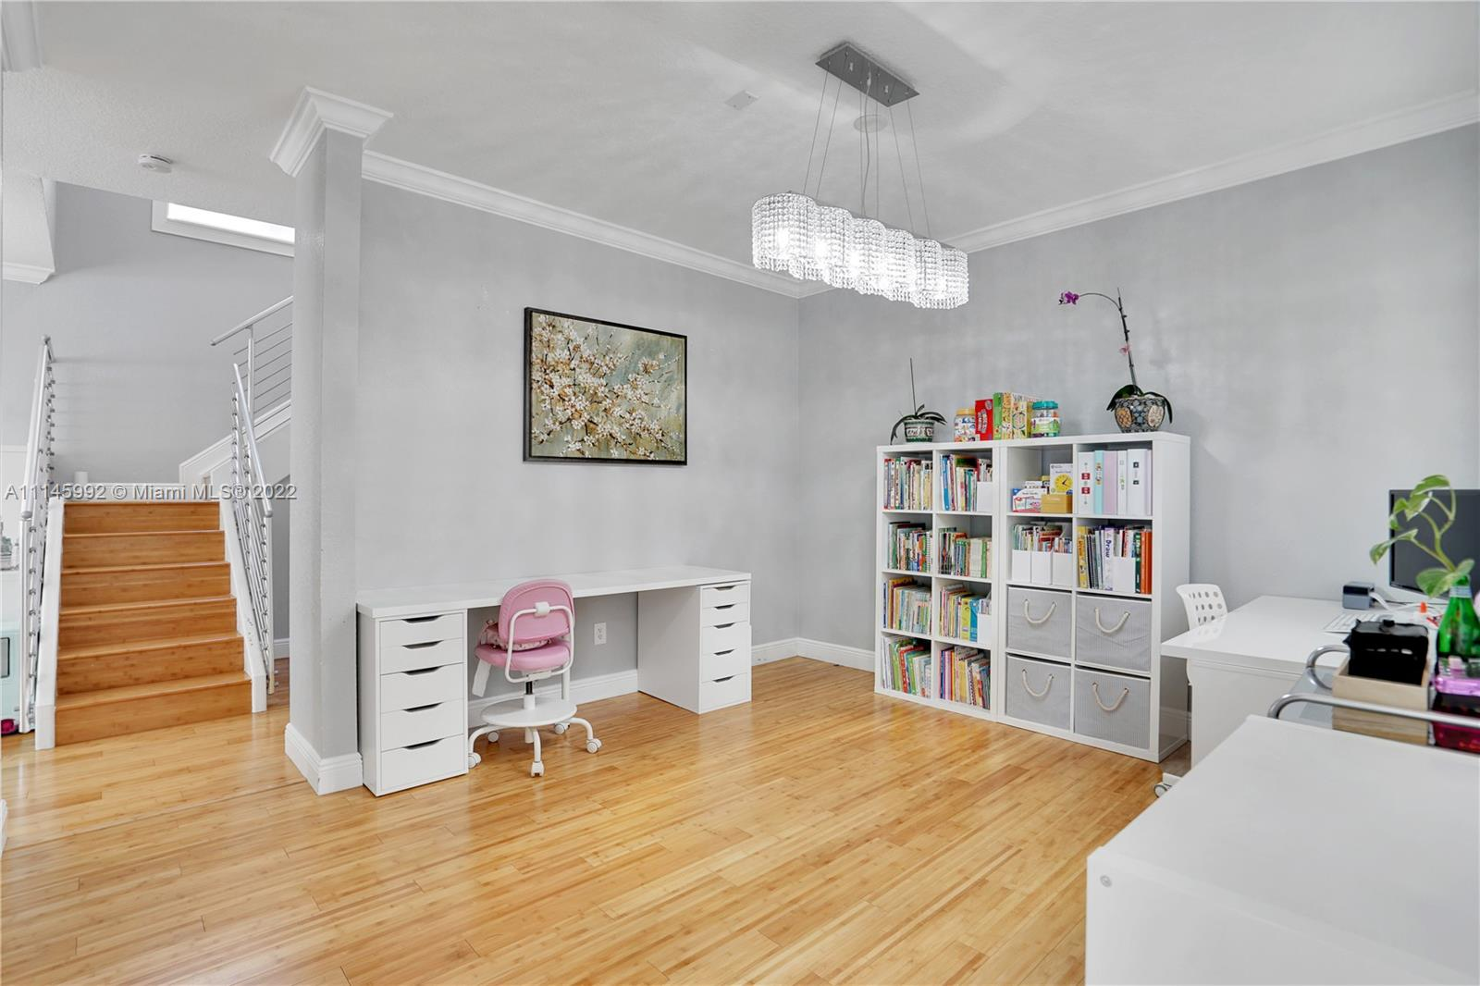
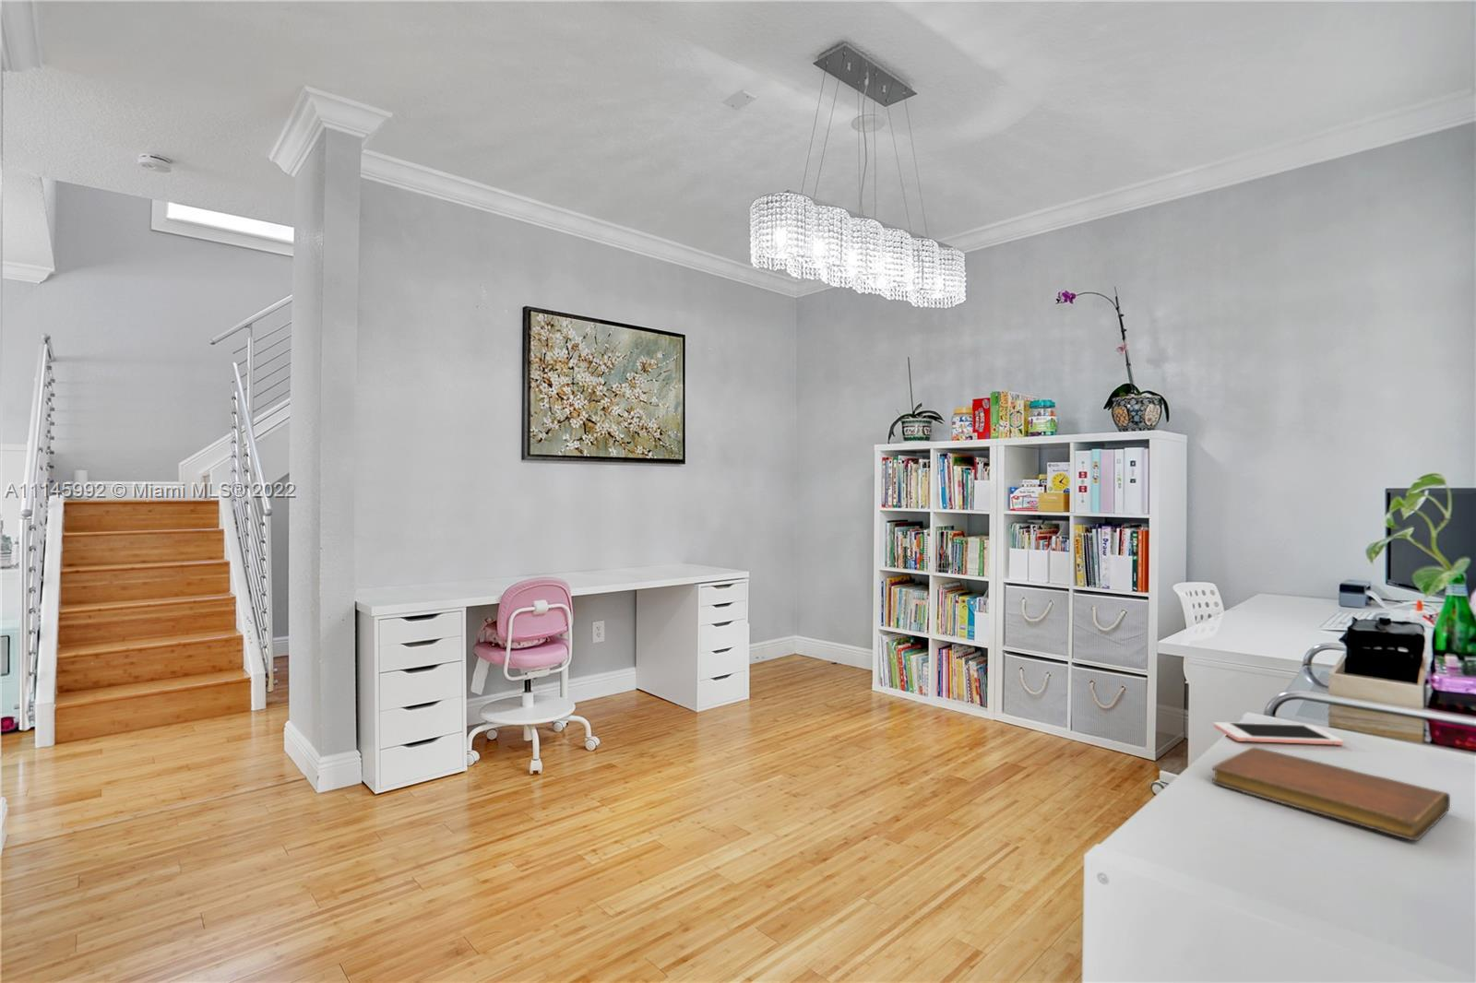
+ notebook [1212,746,1451,841]
+ cell phone [1213,721,1344,746]
